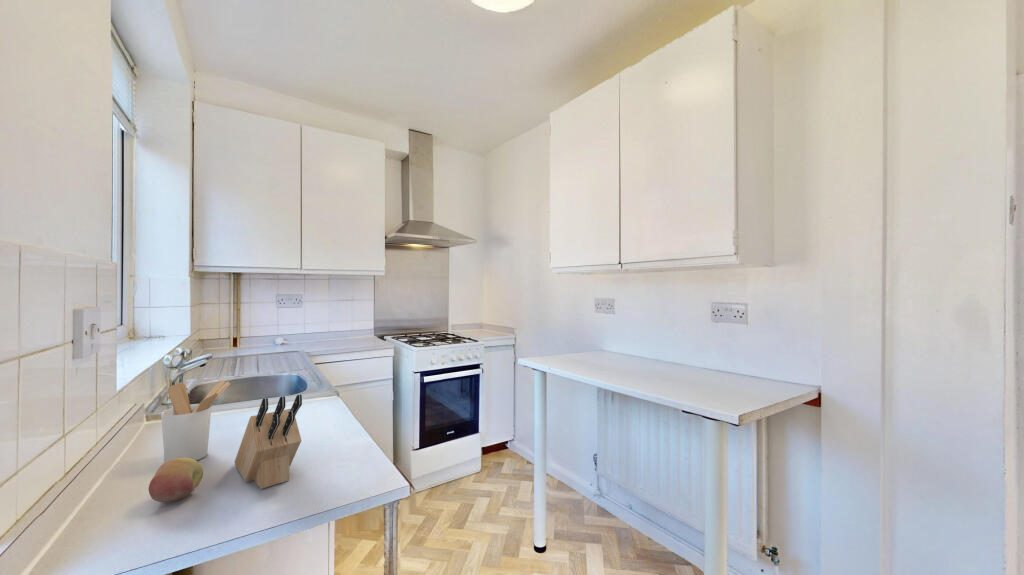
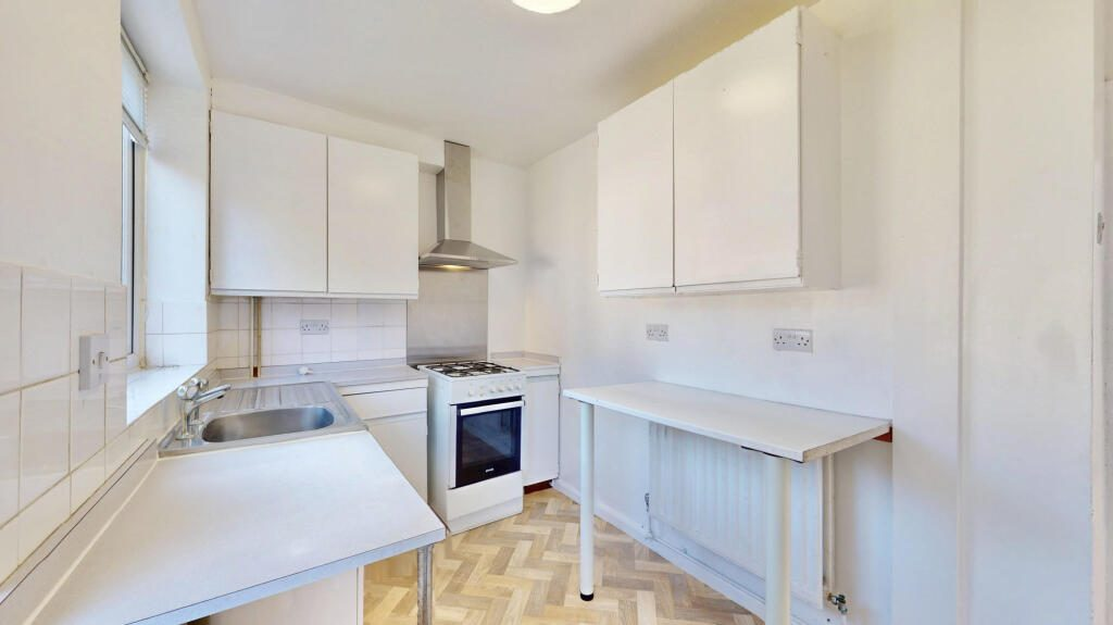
- fruit [148,458,204,503]
- utensil holder [160,379,231,463]
- knife block [234,393,303,490]
